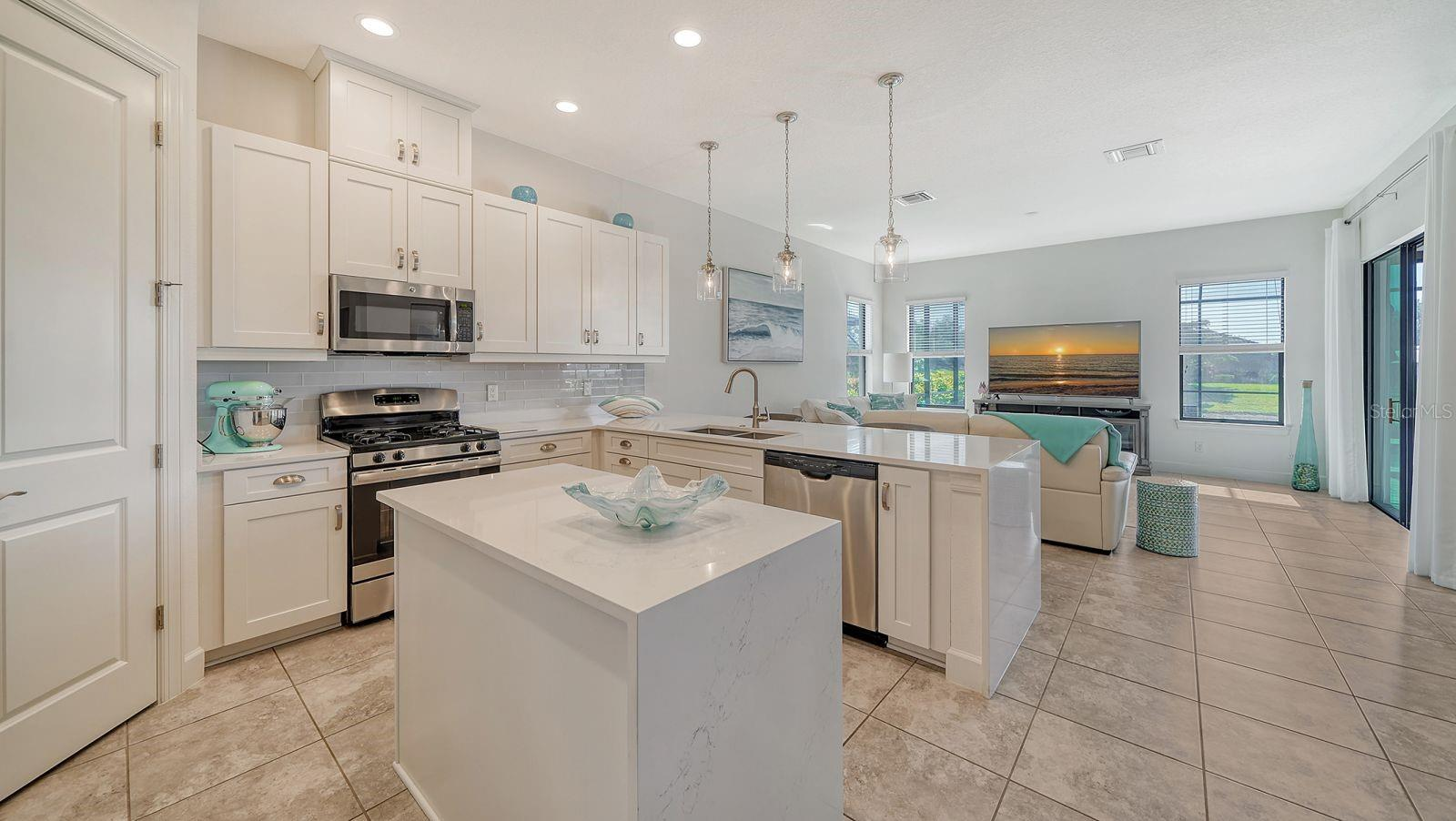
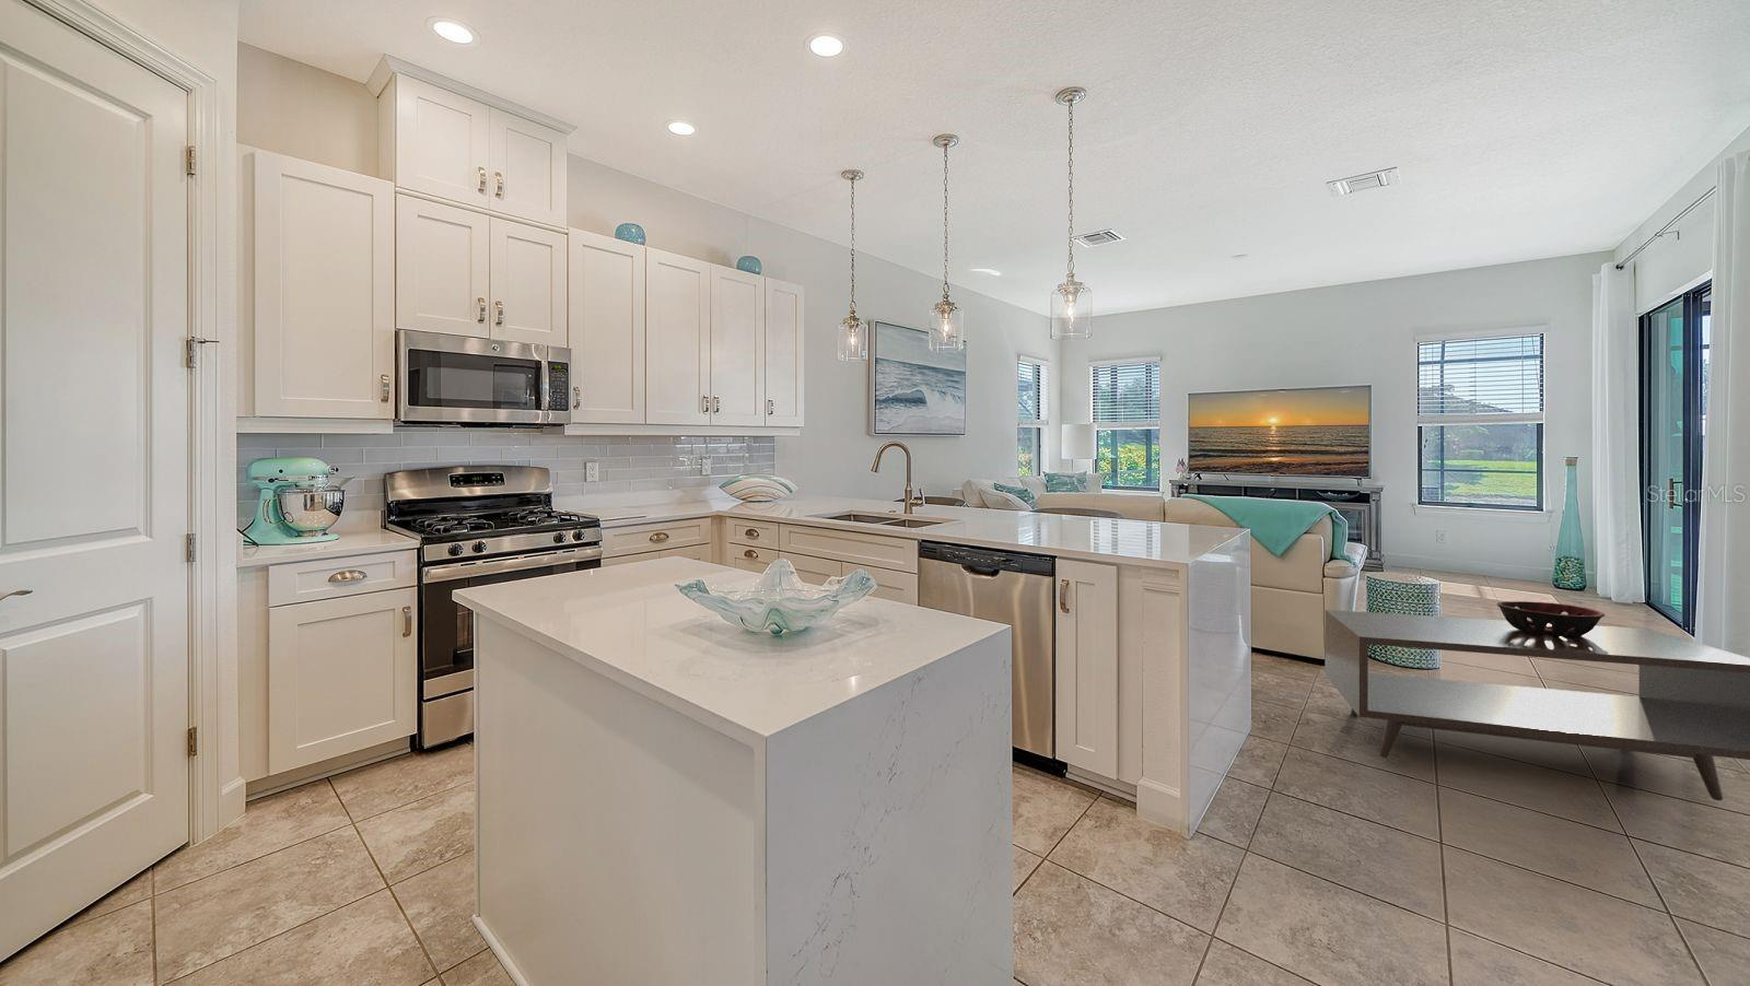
+ coffee table [1323,609,1750,801]
+ decorative bowl [1496,600,1606,638]
